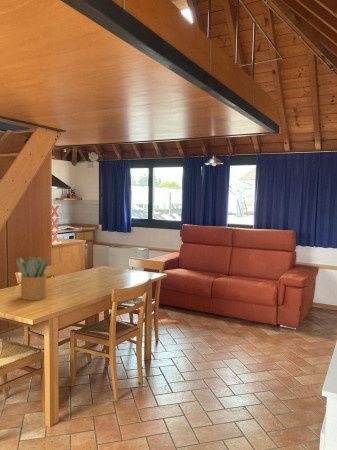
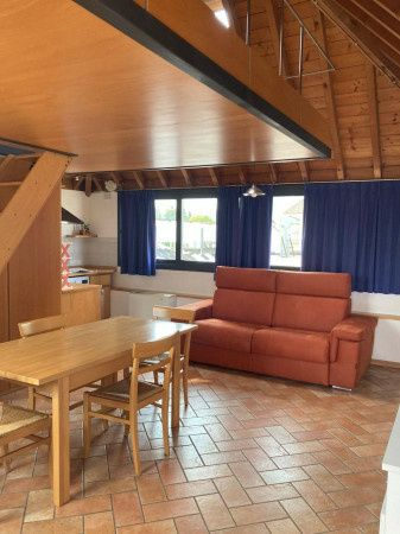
- potted plant [15,255,50,301]
